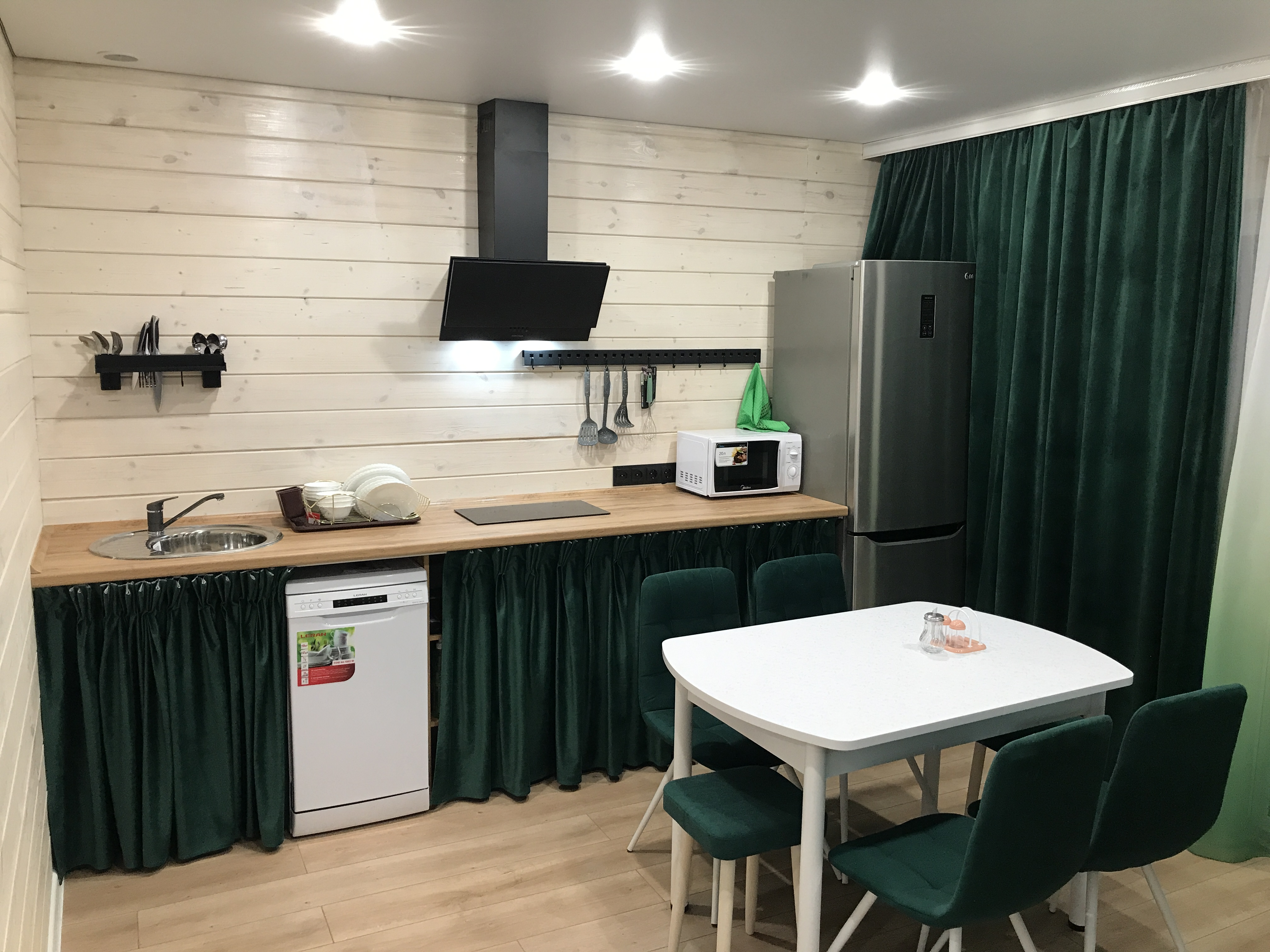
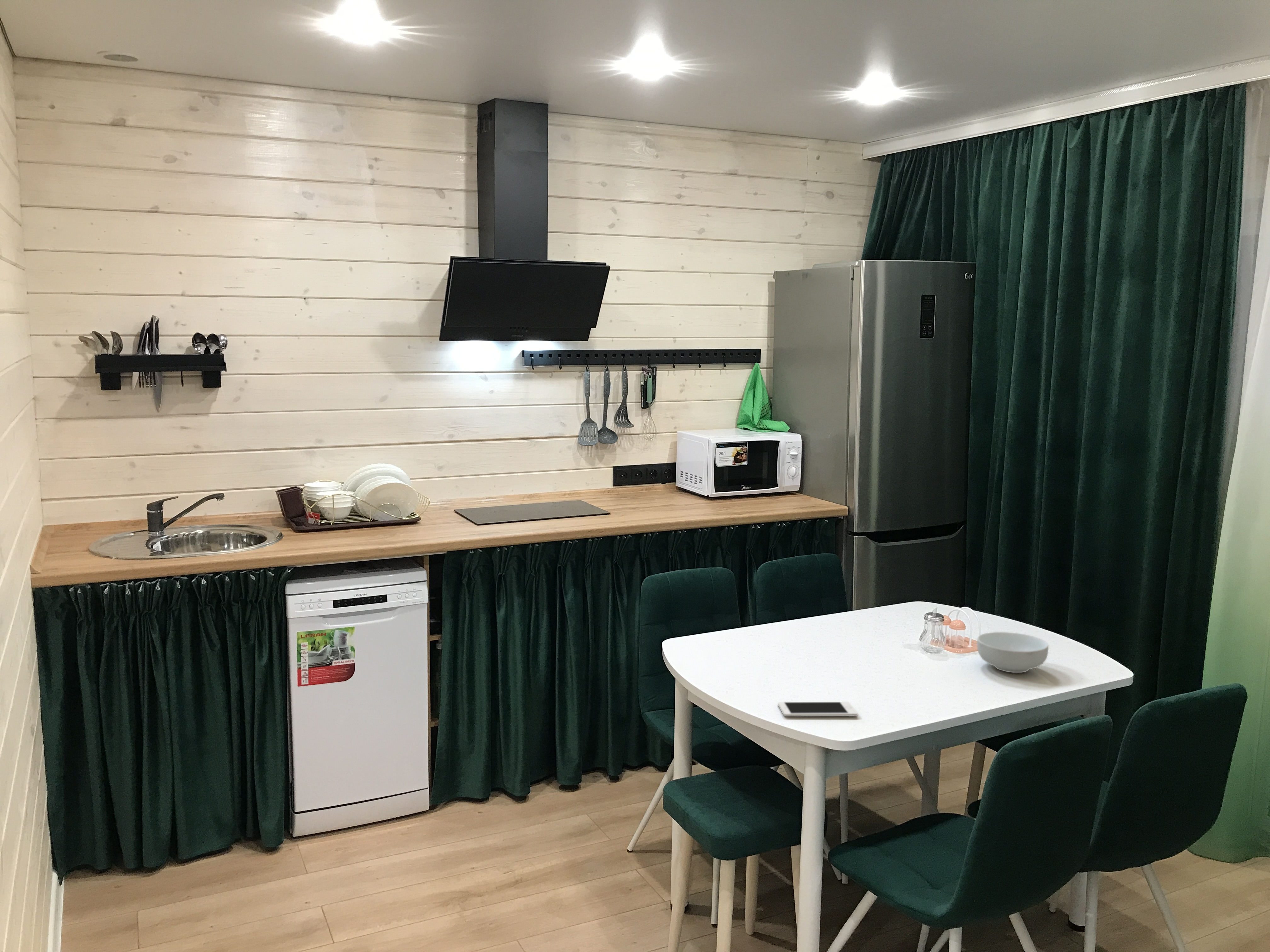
+ cereal bowl [976,632,1049,673]
+ cell phone [777,701,858,717]
